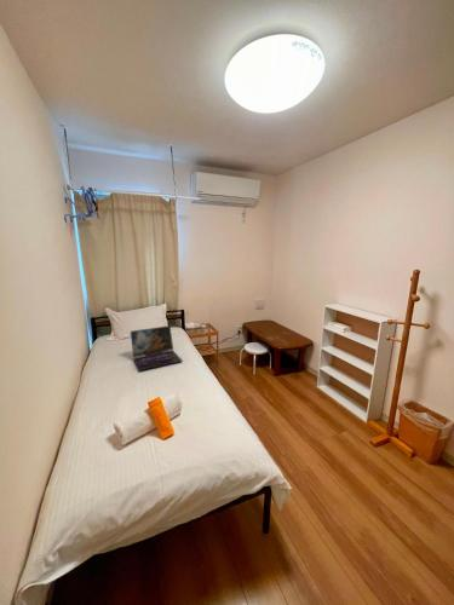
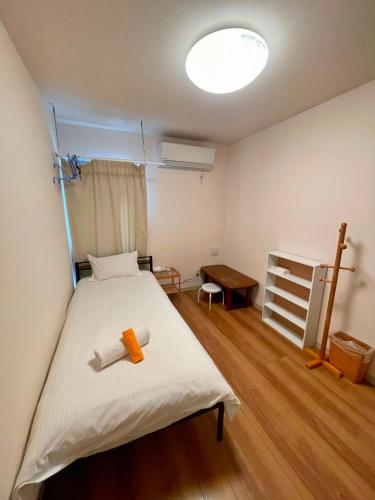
- laptop [130,324,184,371]
